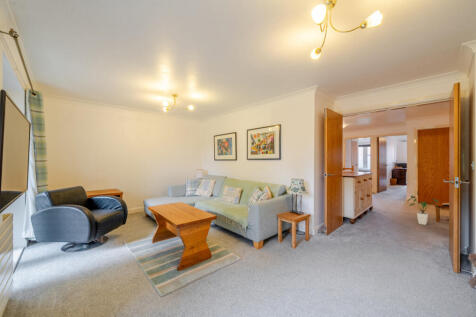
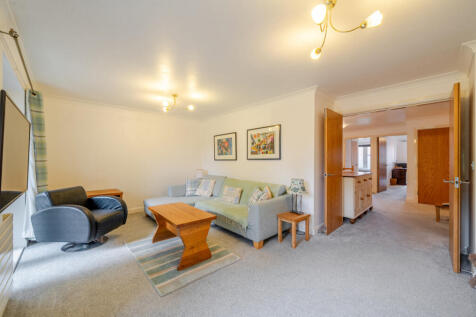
- house plant [406,194,440,226]
